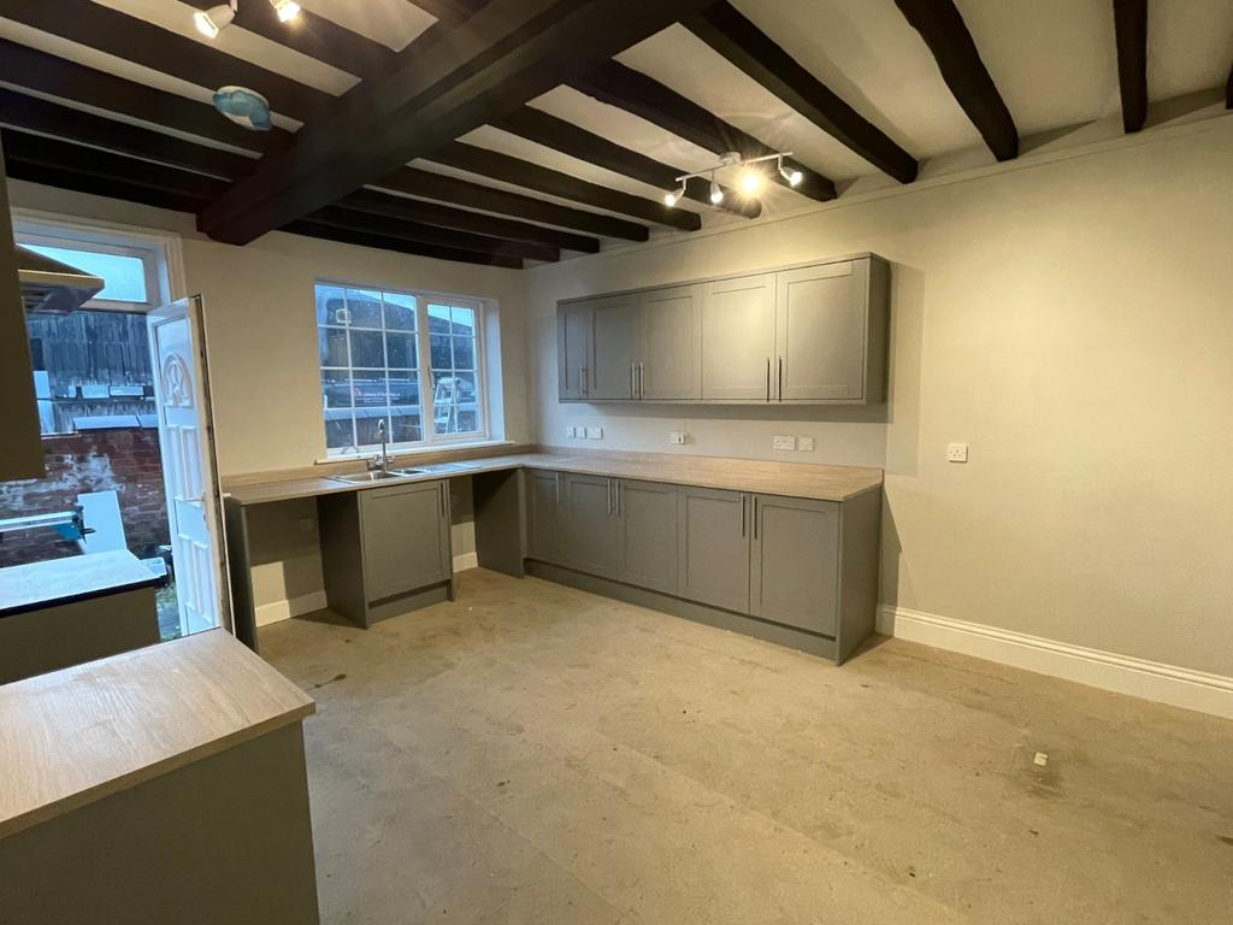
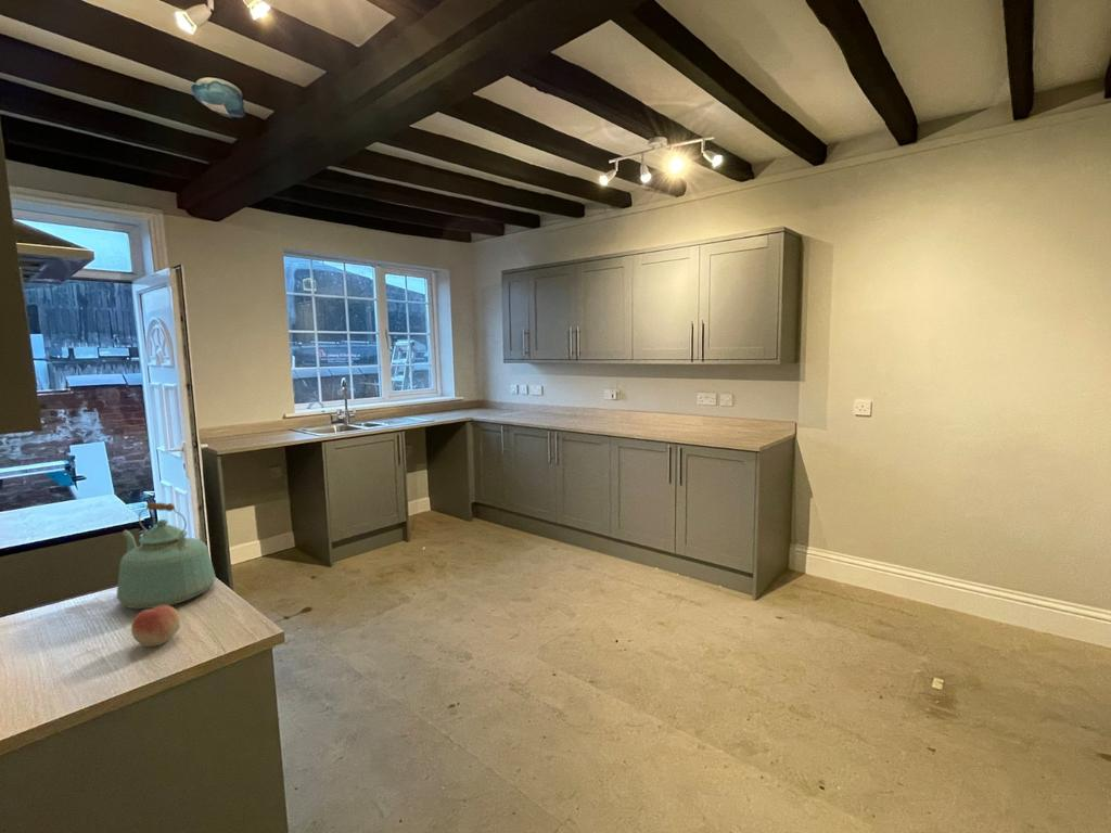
+ fruit [130,605,181,648]
+ kettle [115,501,217,610]
